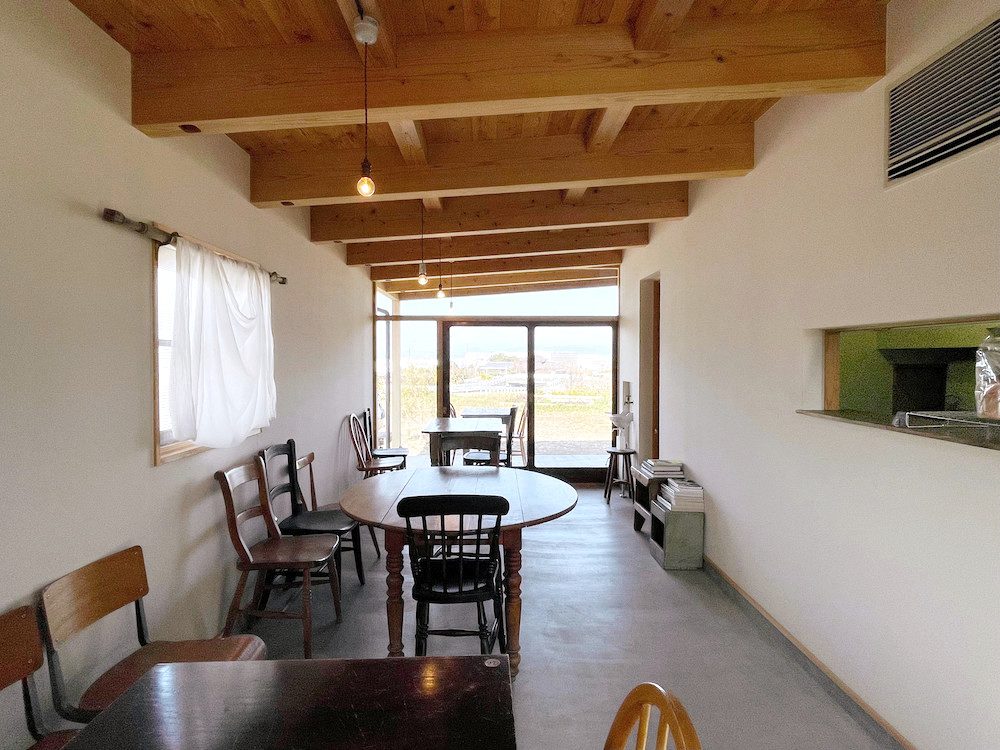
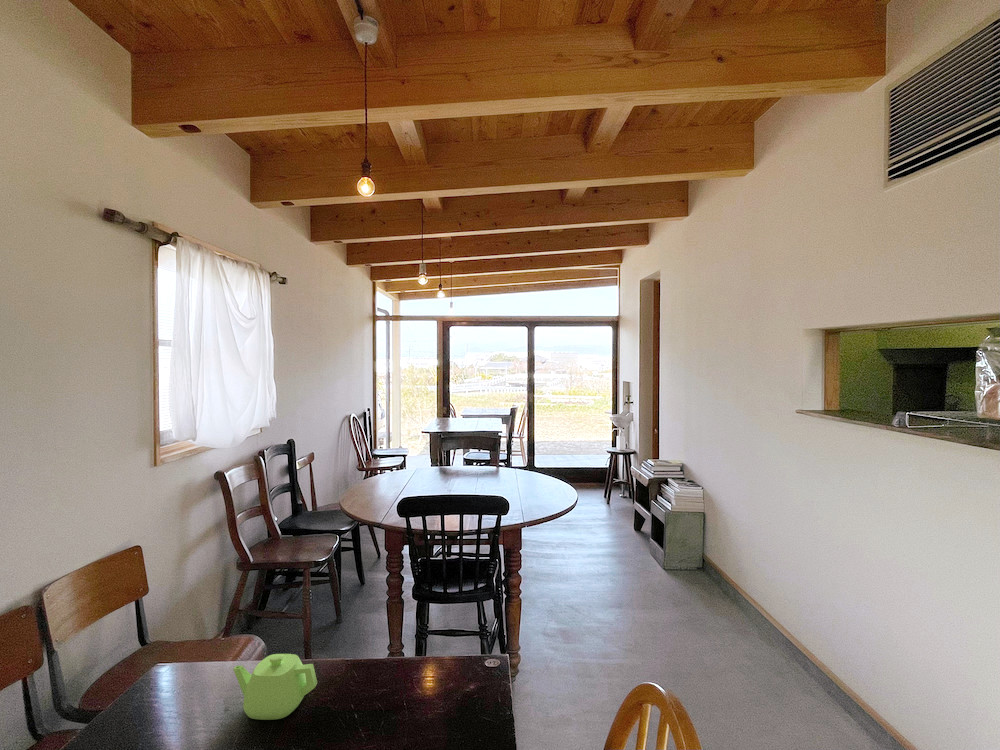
+ teapot [232,653,318,721]
